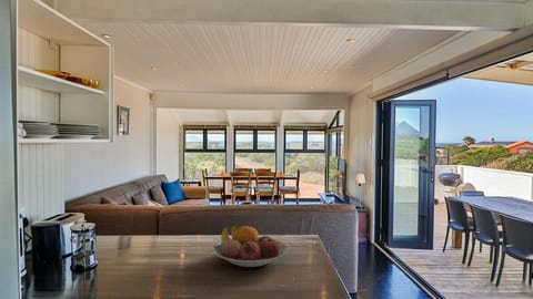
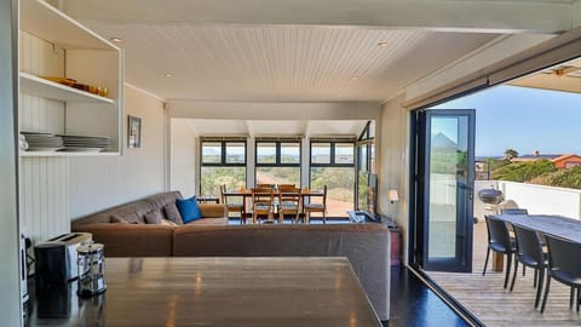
- fruit bowl [212,225,289,268]
